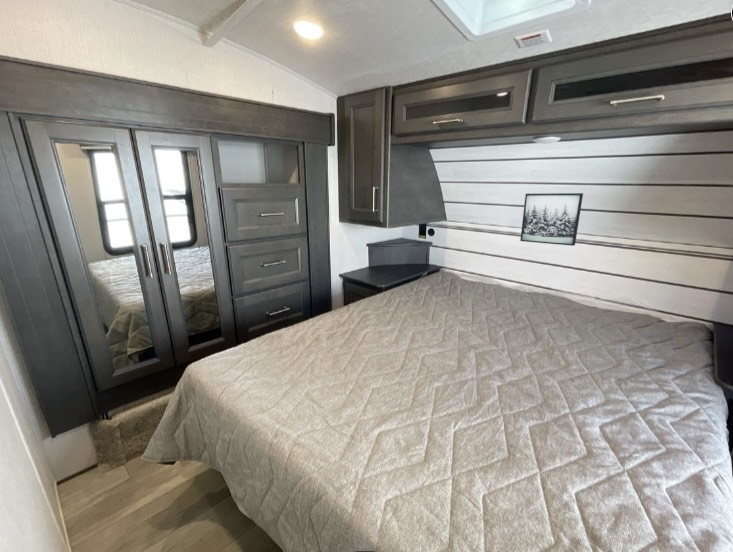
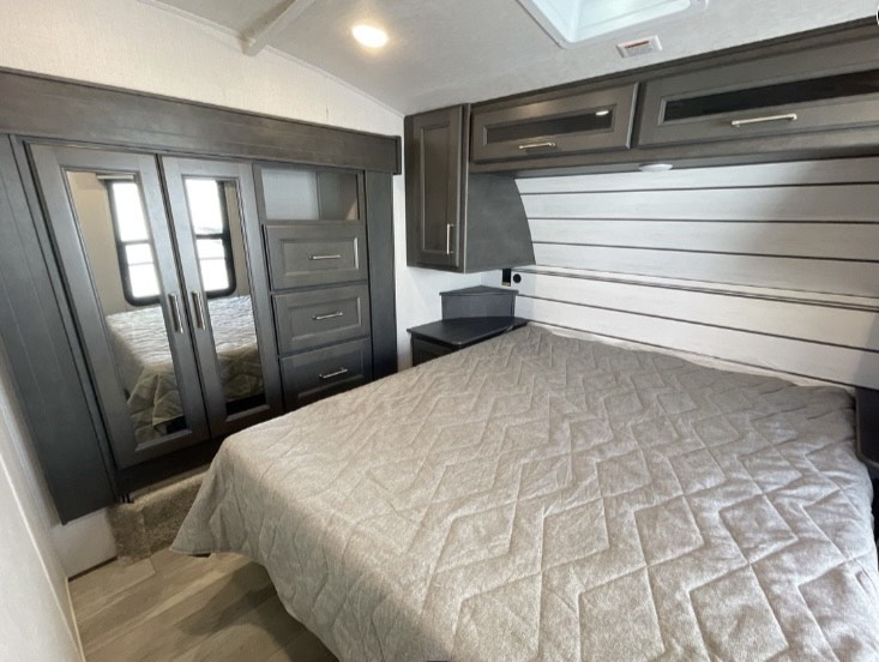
- wall art [519,192,584,247]
